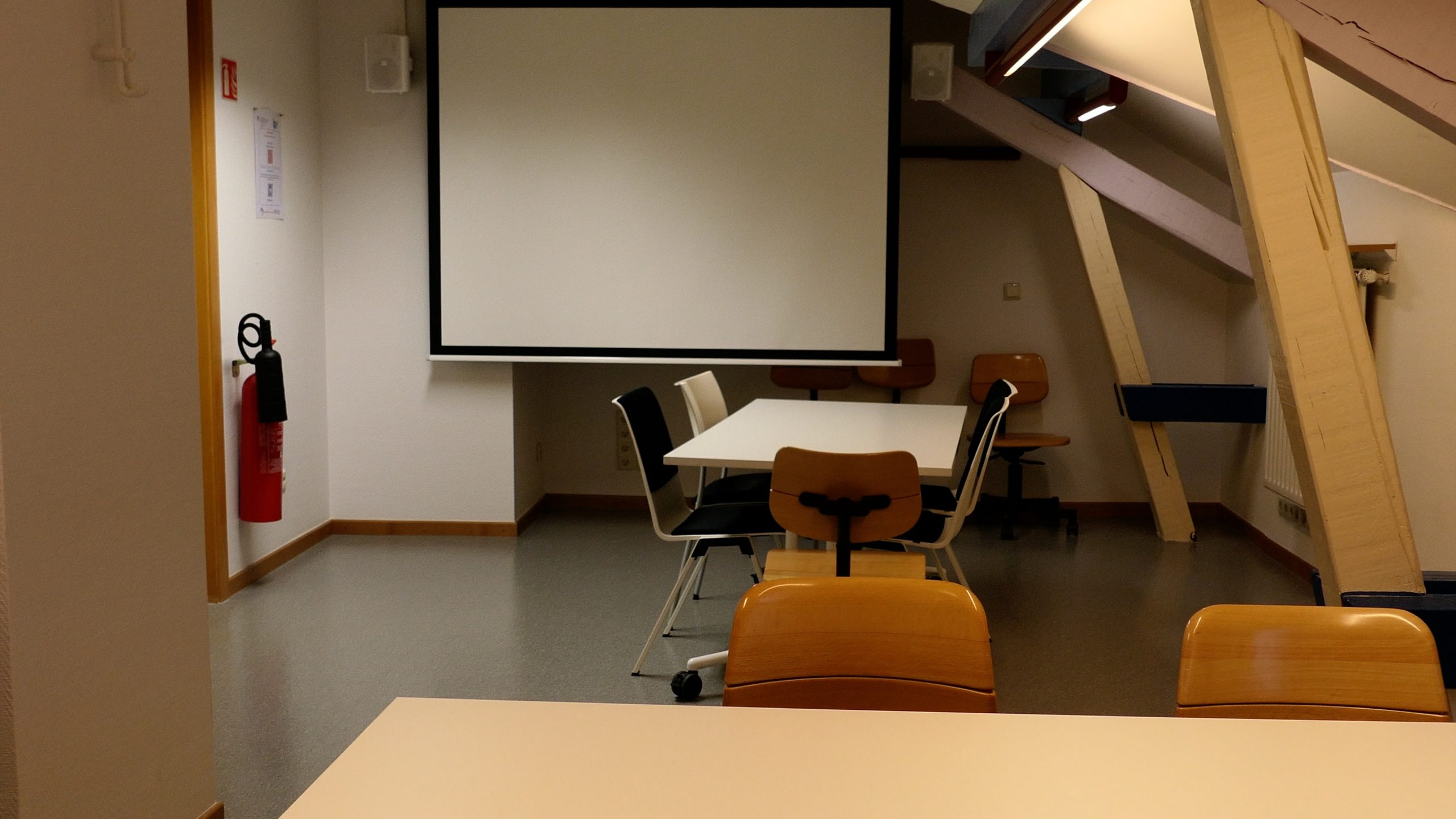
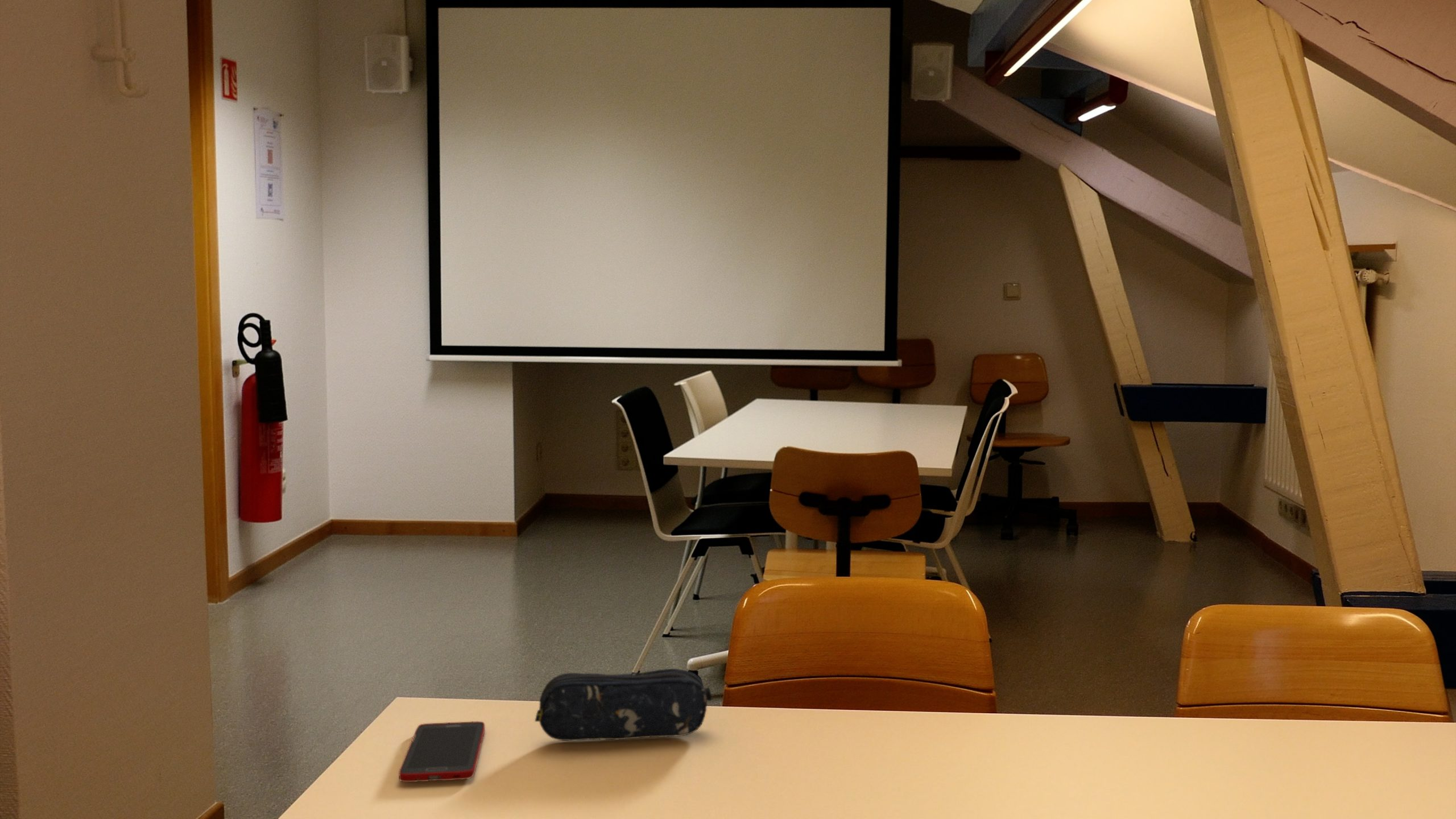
+ cell phone [398,721,486,783]
+ pencil case [534,668,713,742]
